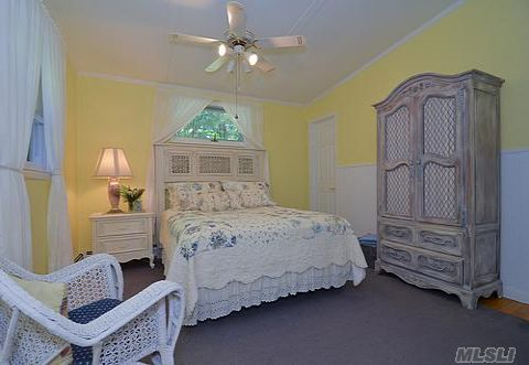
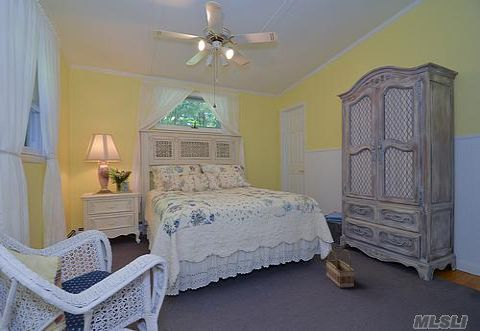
+ basket [325,248,355,289]
